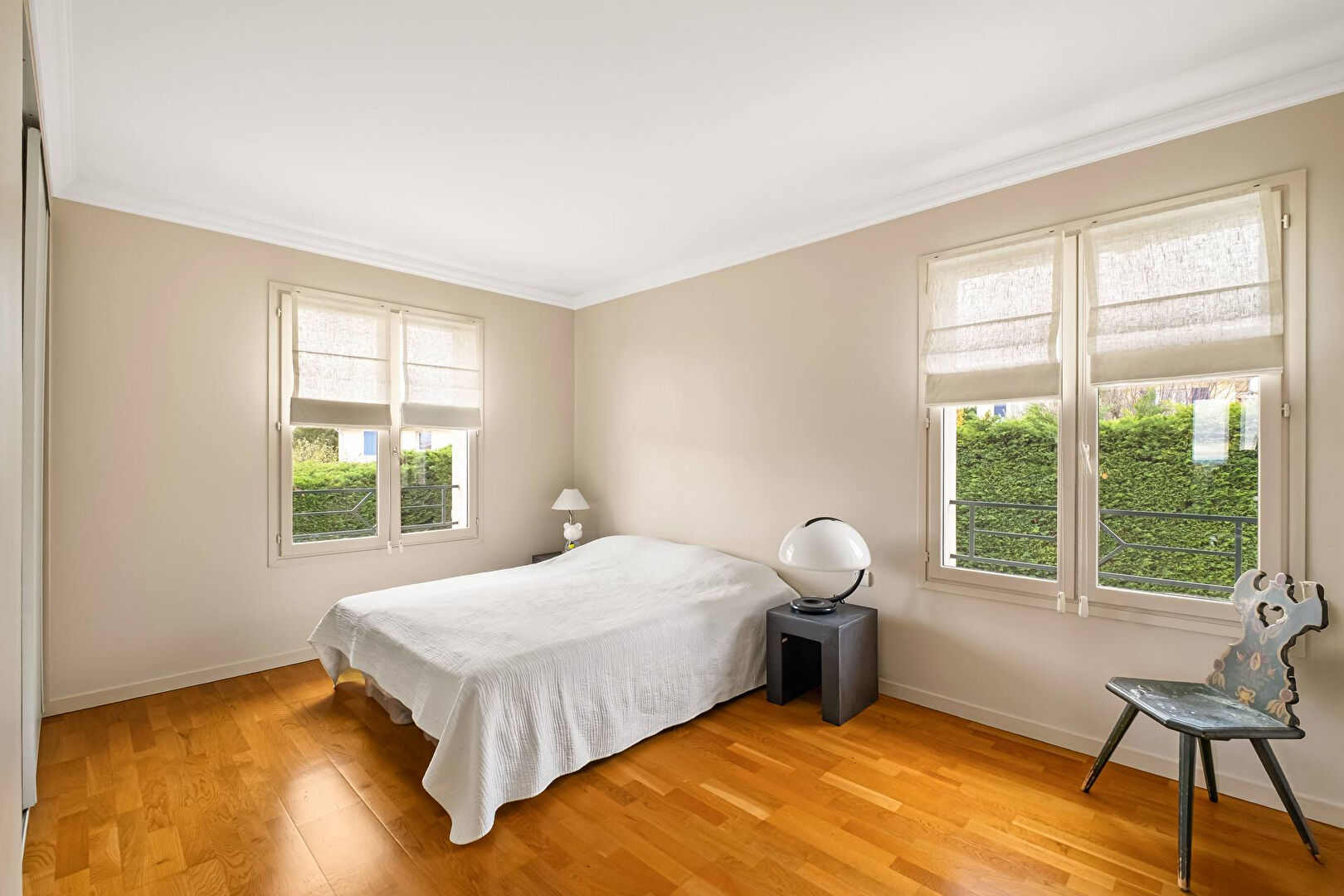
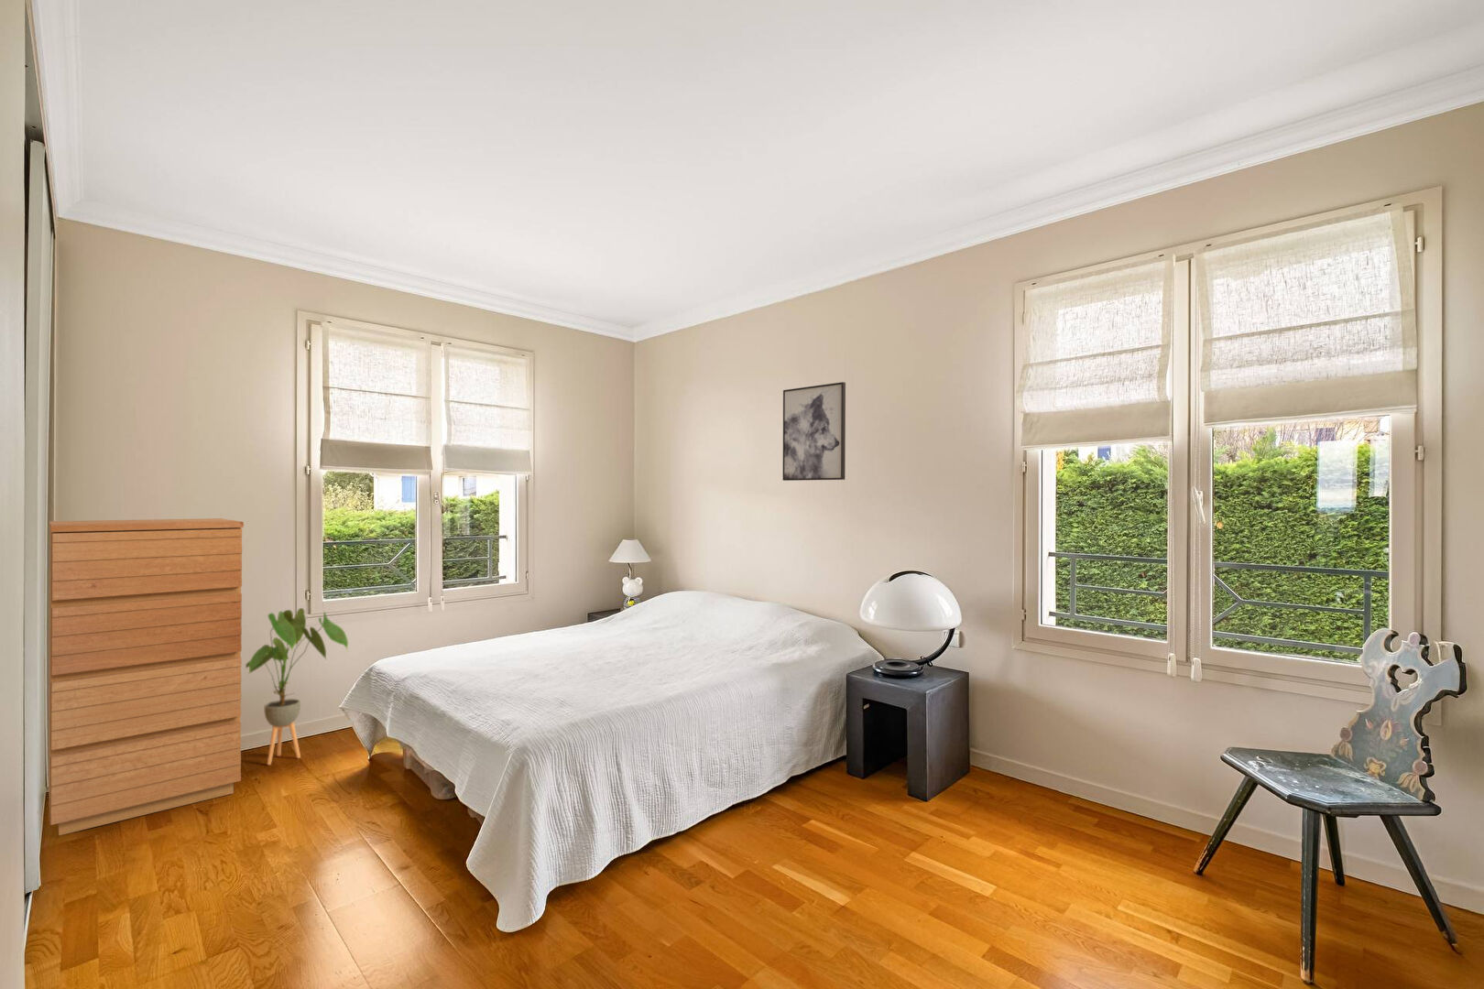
+ dresser [47,518,245,836]
+ wall art [783,381,847,481]
+ house plant [245,607,349,766]
